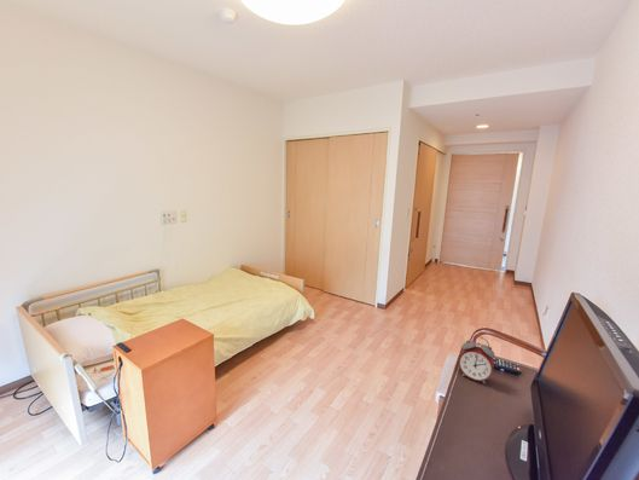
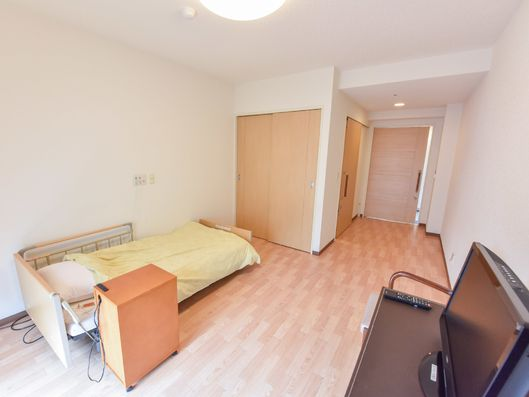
- alarm clock [458,335,496,384]
